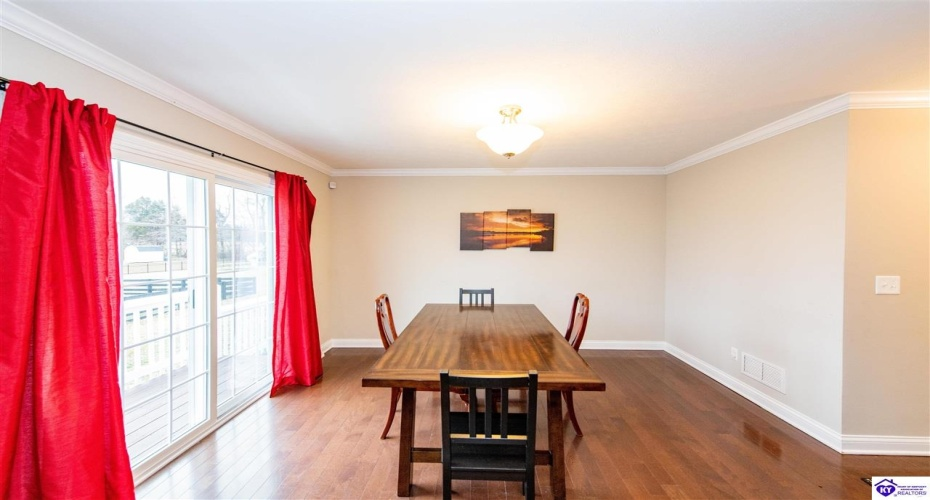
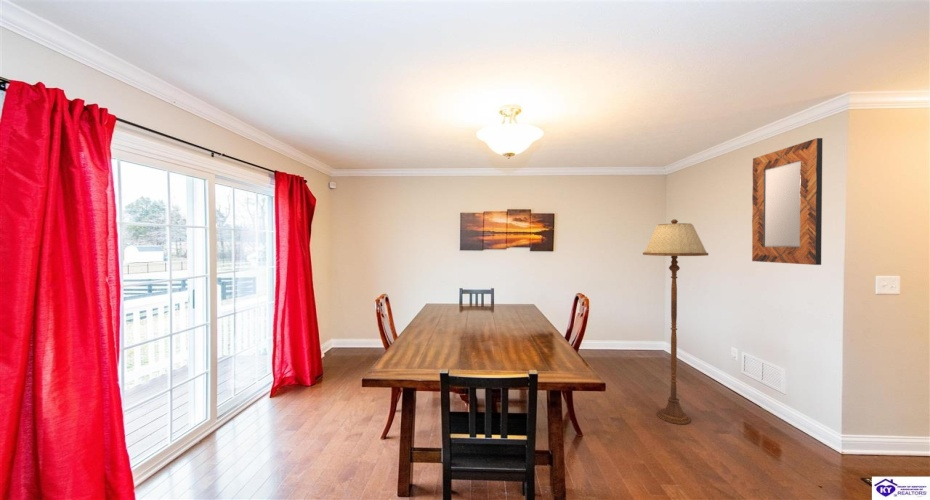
+ home mirror [751,137,823,266]
+ floor lamp [642,218,709,425]
